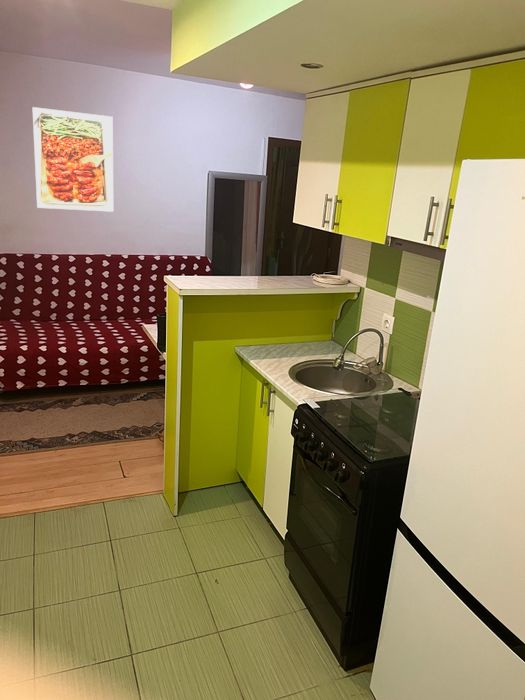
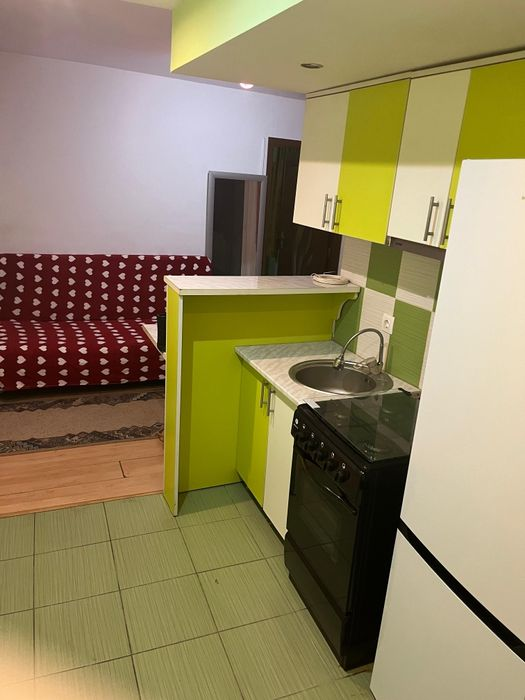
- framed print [31,106,114,213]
